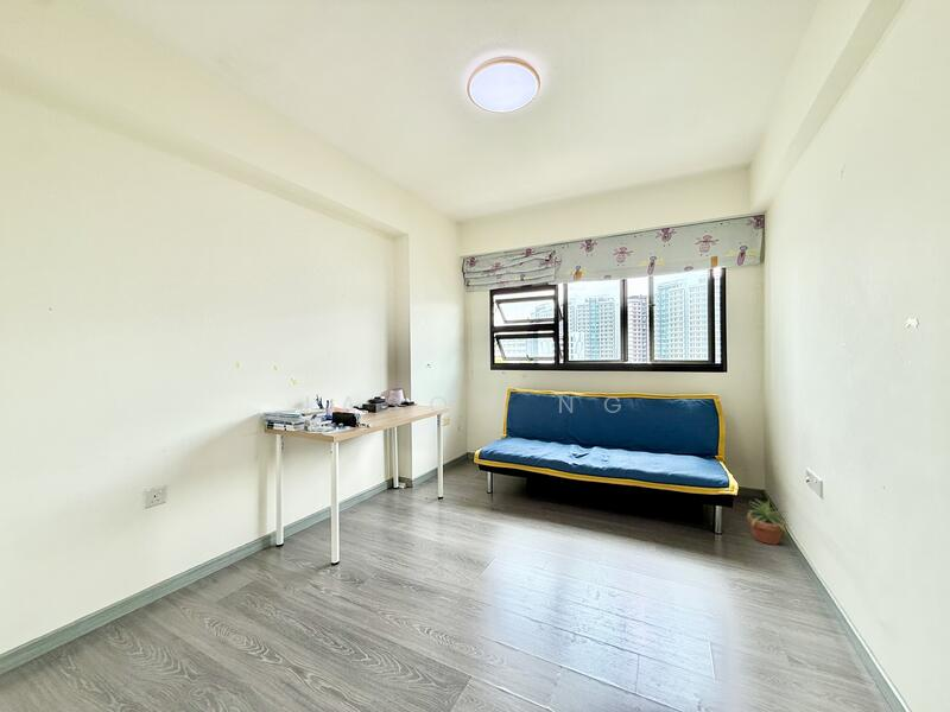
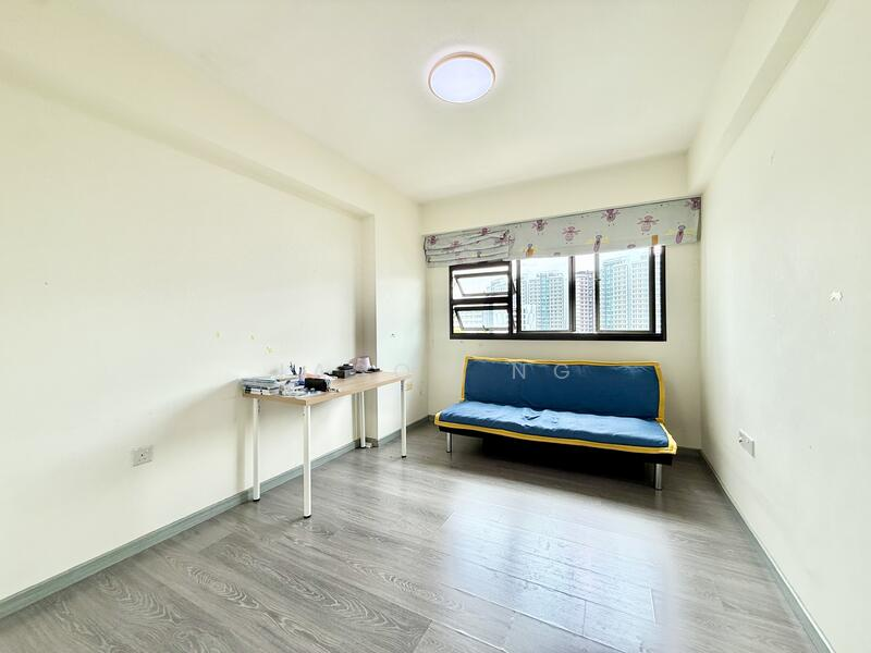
- potted plant [746,498,792,546]
